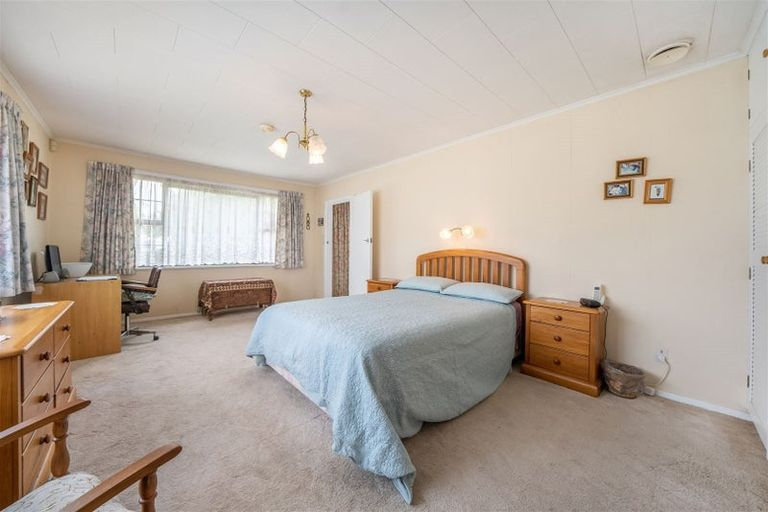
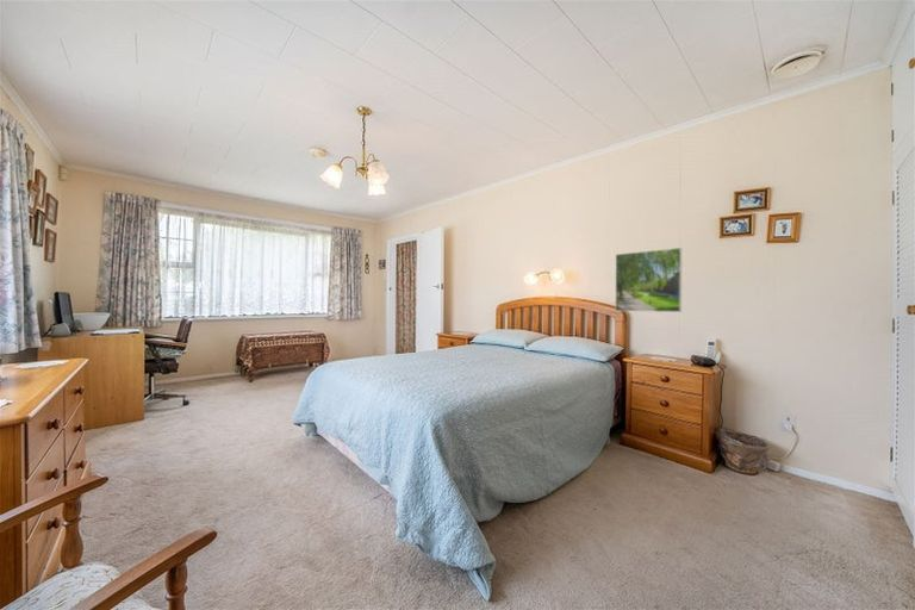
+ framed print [614,247,683,313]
